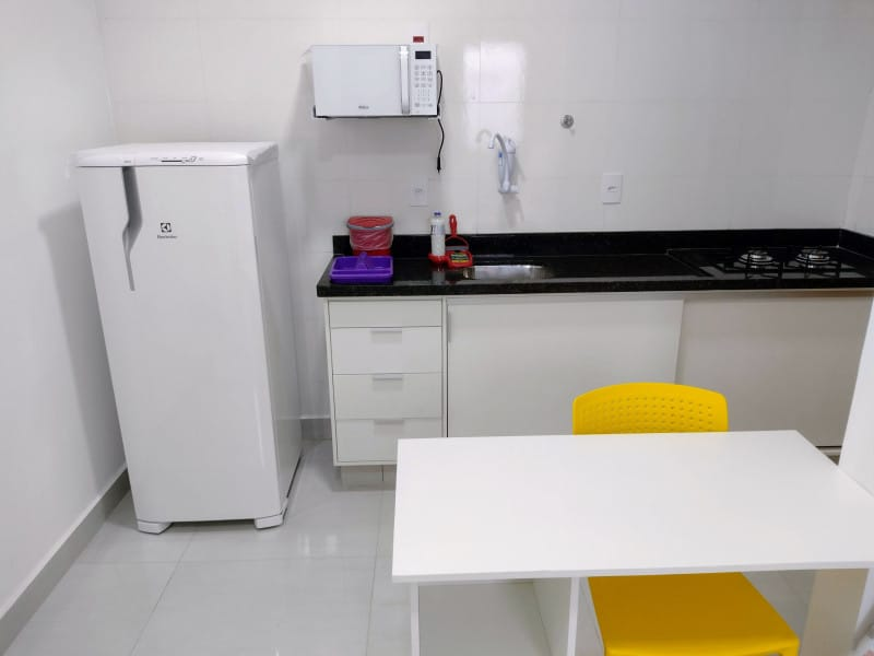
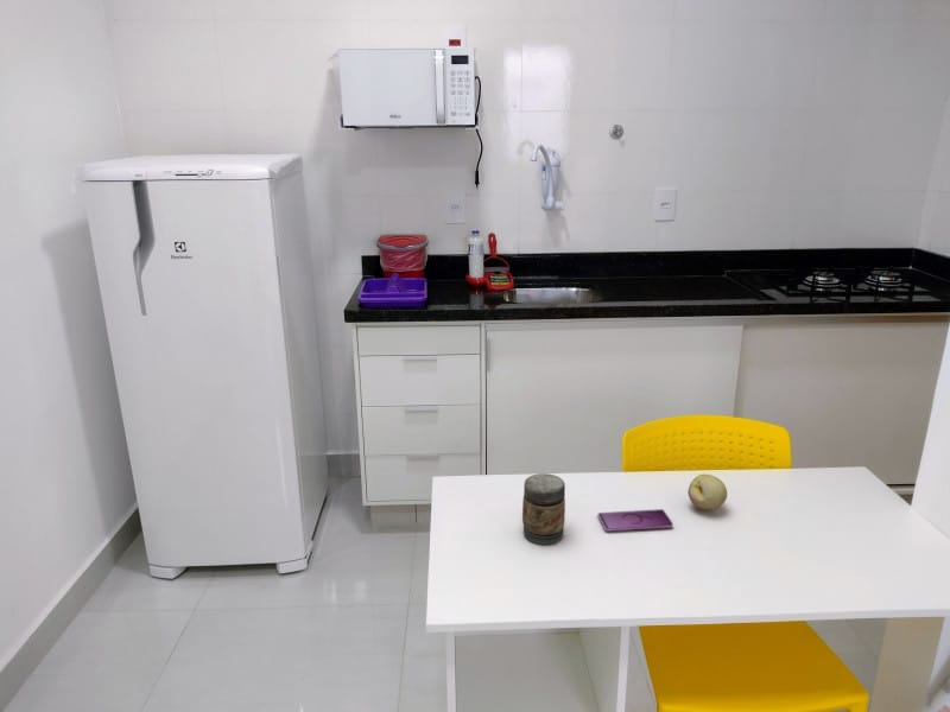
+ jar [521,472,566,545]
+ smartphone [596,508,674,533]
+ fruit [686,473,728,511]
